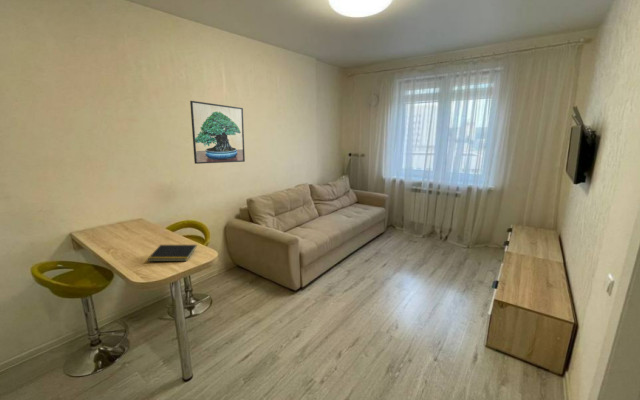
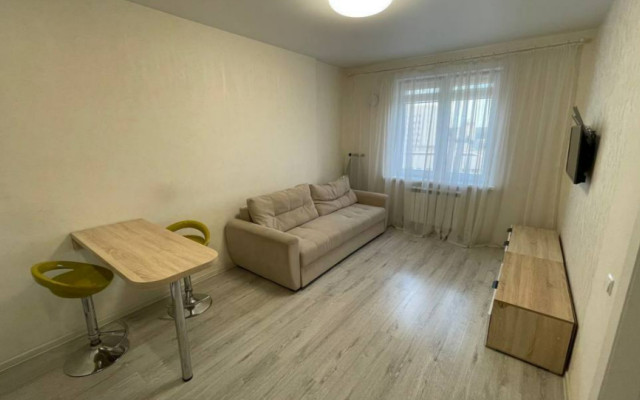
- notepad [146,244,198,262]
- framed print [189,100,246,165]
